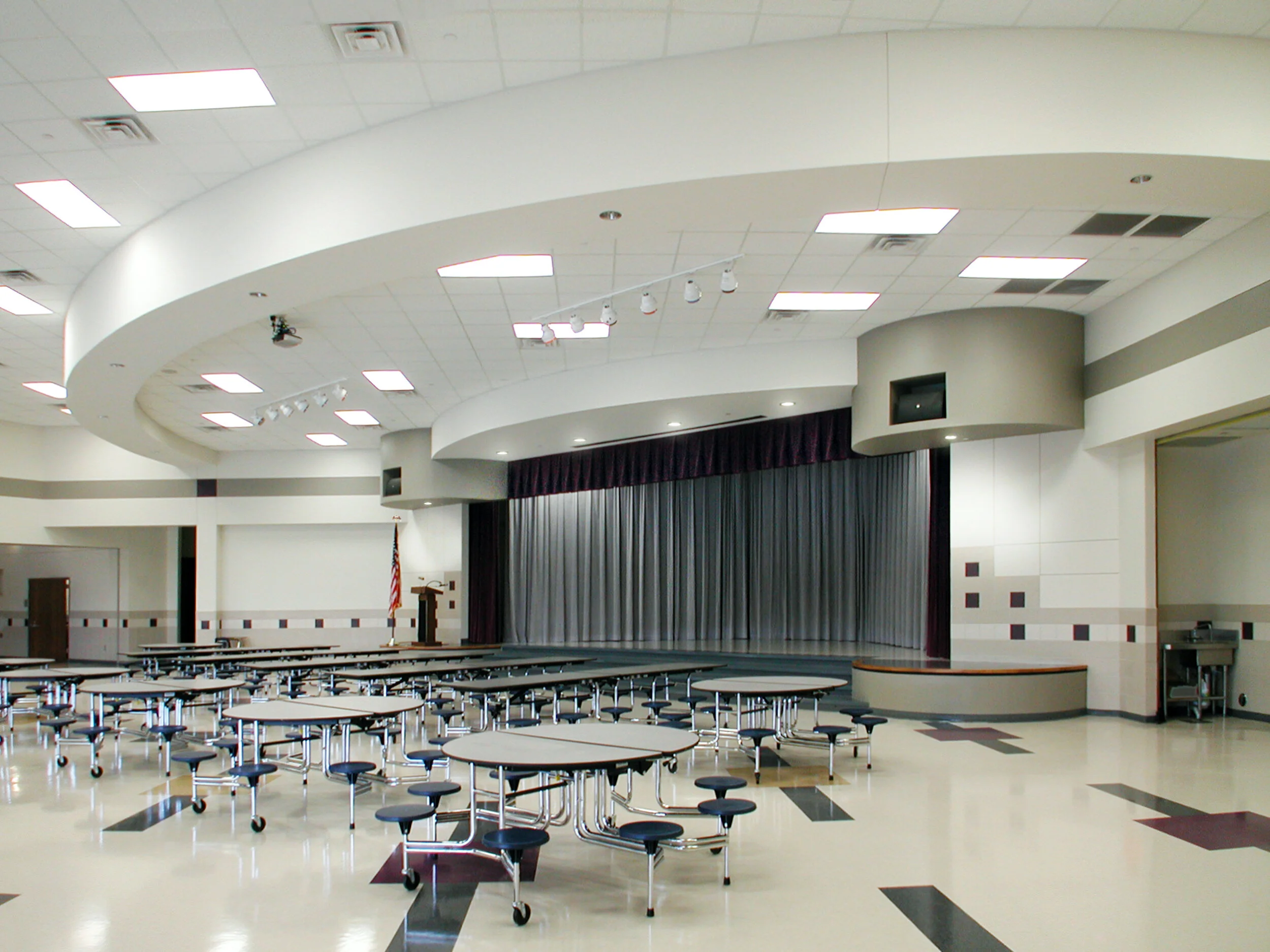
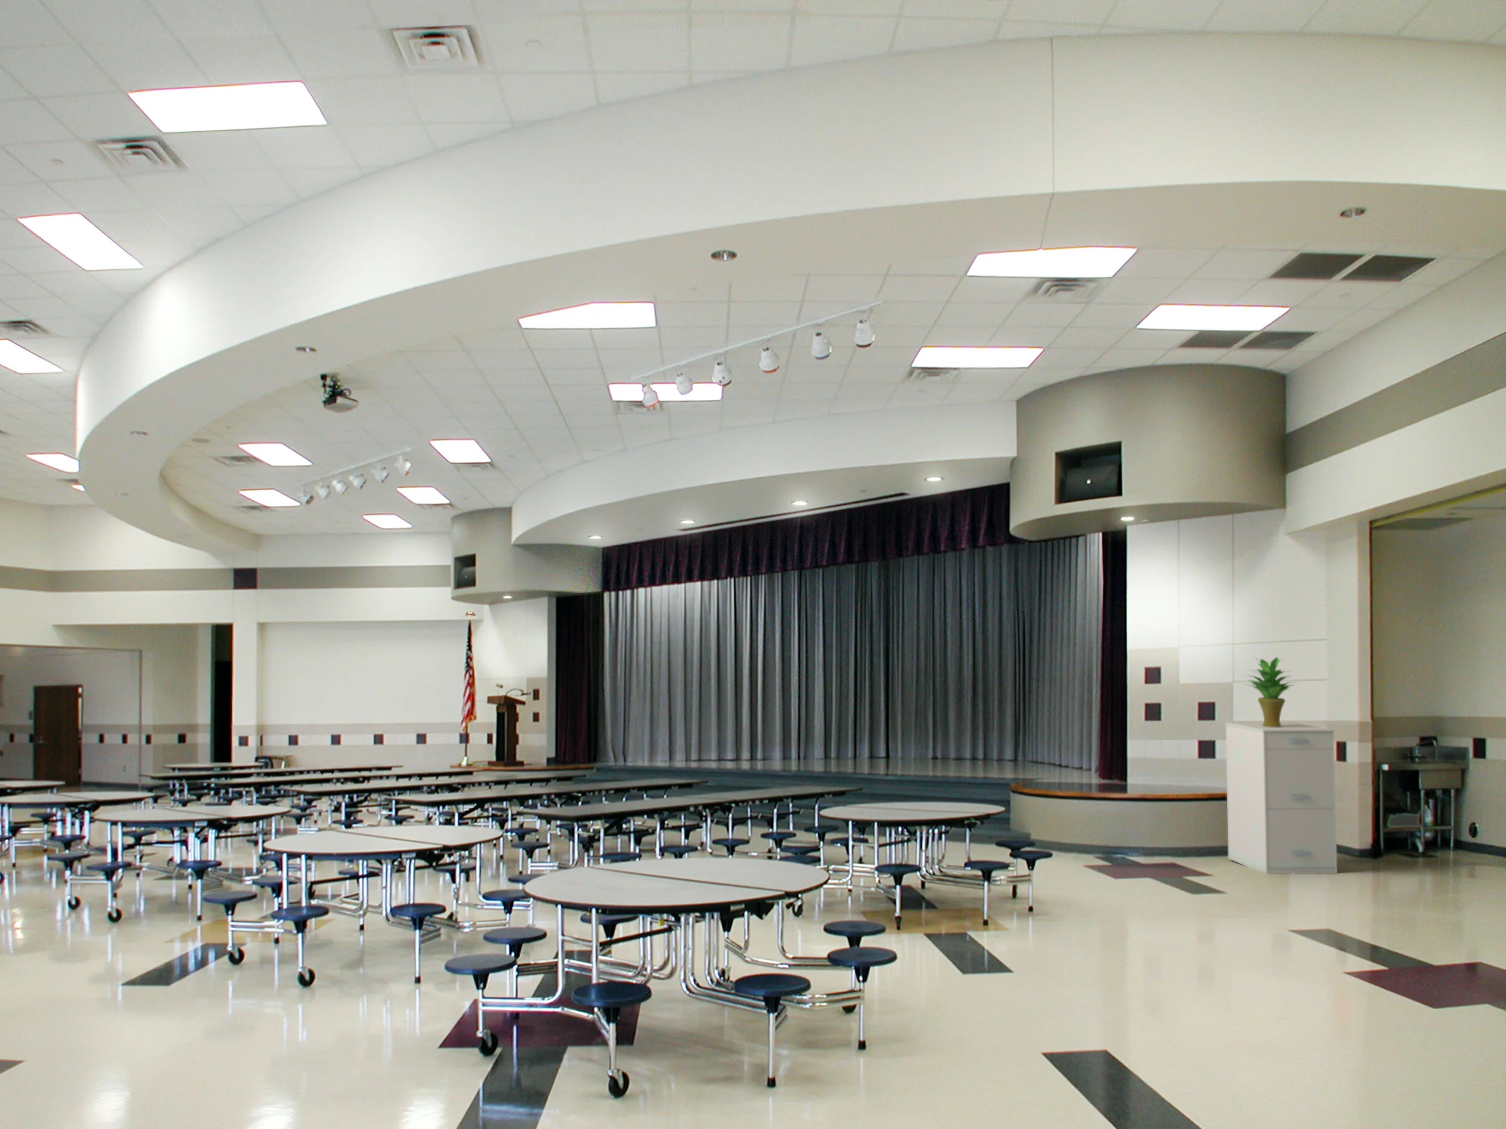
+ filing cabinet [1224,722,1338,874]
+ potted plant [1243,656,1298,727]
